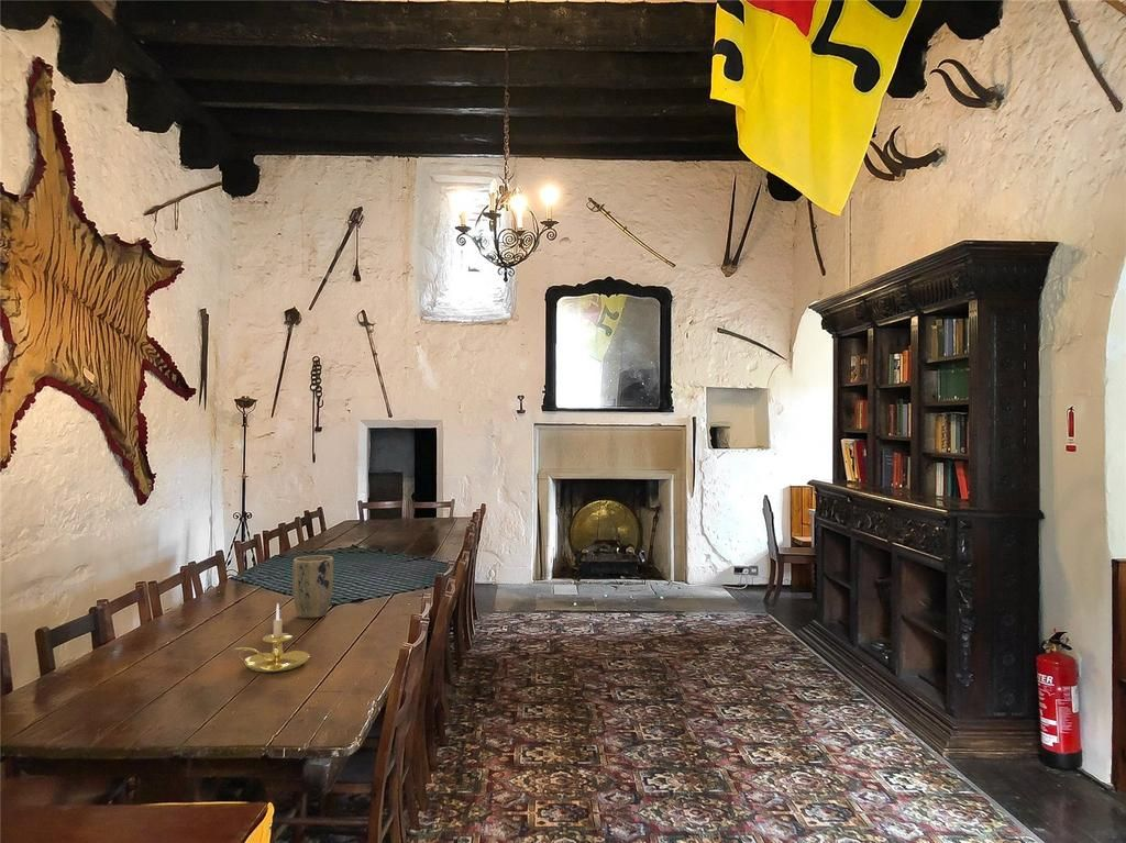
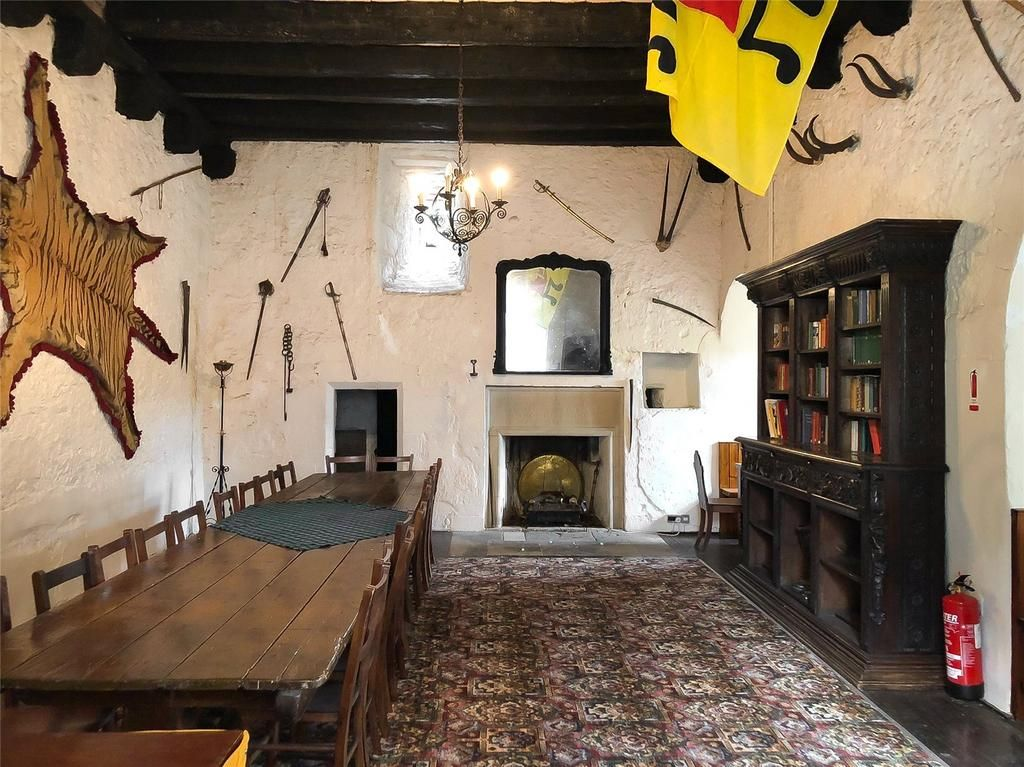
- candle holder [233,602,311,674]
- plant pot [291,554,334,620]
